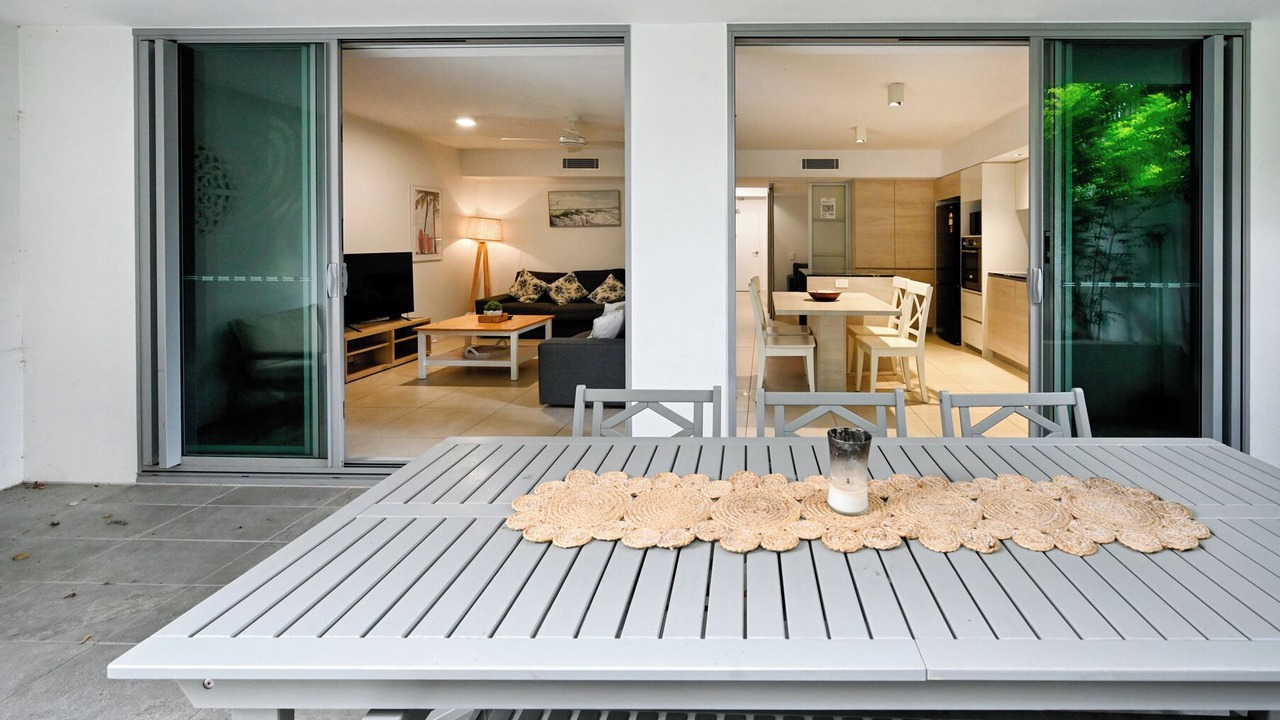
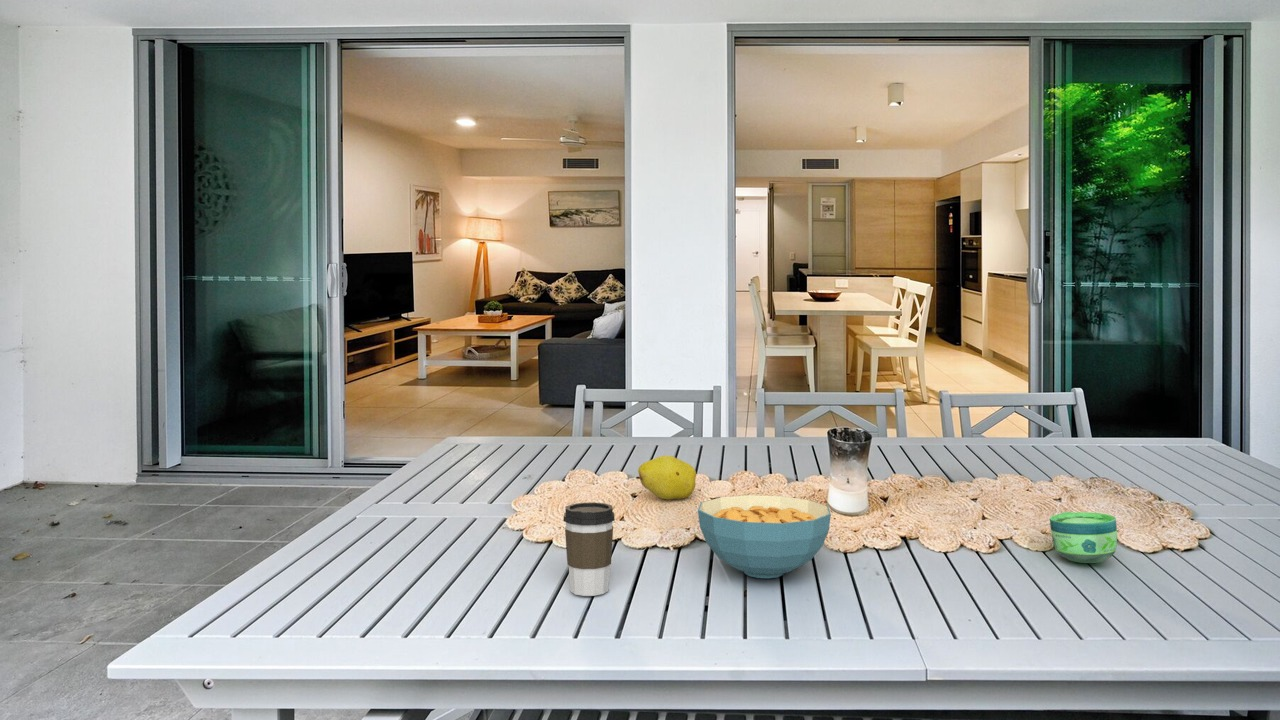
+ cereal bowl [697,494,832,579]
+ fruit [635,454,697,500]
+ coffee cup [562,501,616,597]
+ cup [1049,511,1118,564]
